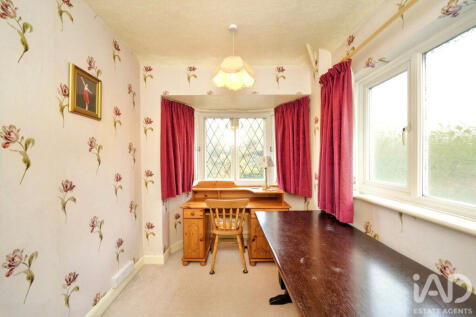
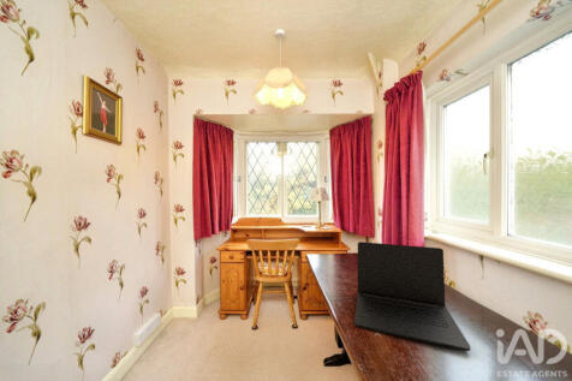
+ laptop [353,240,471,352]
